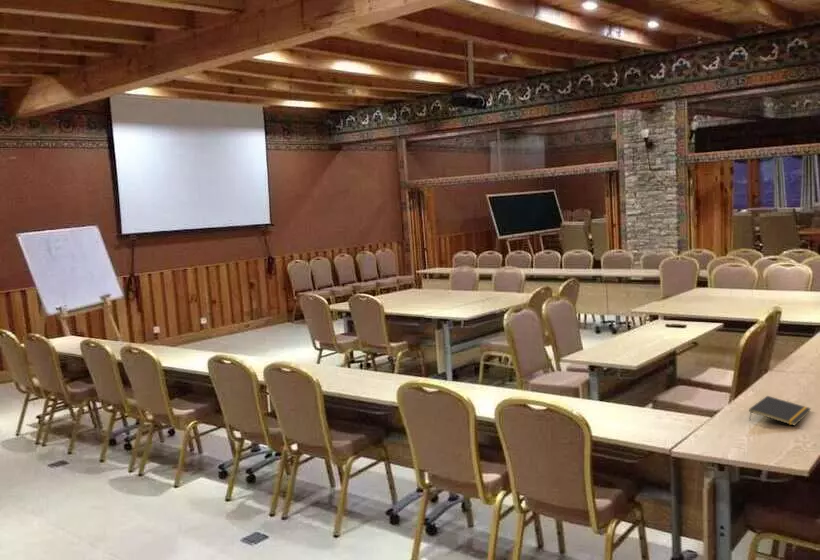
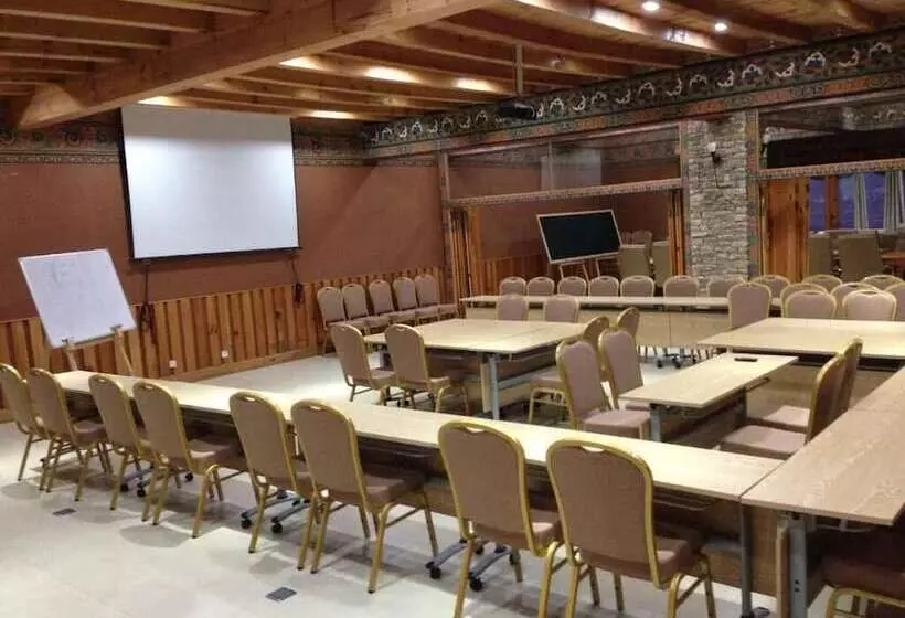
- notepad [748,395,812,427]
